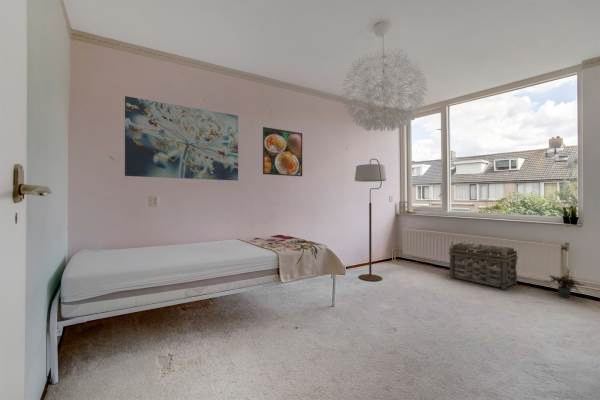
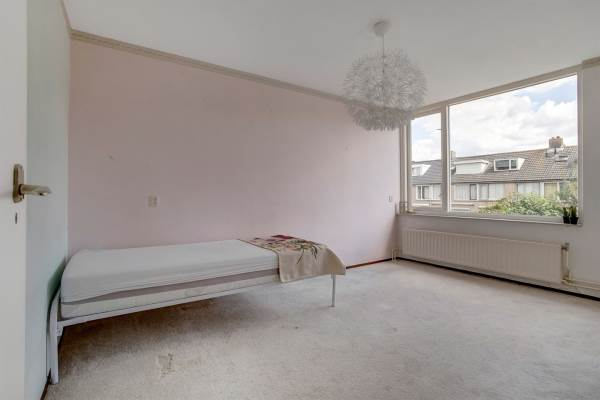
- potted plant [543,274,587,299]
- floor lamp [354,158,387,282]
- basket [447,241,519,290]
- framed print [262,126,303,177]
- wall art [124,95,239,182]
